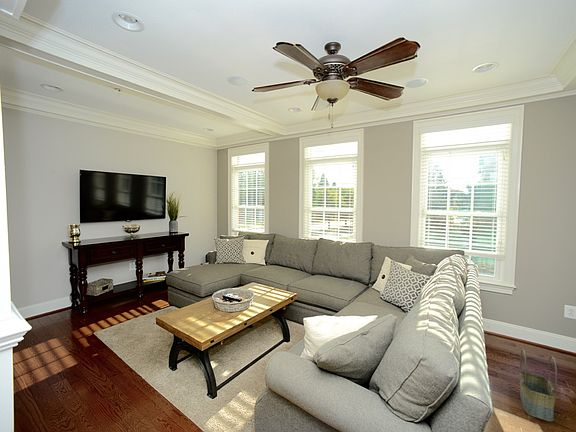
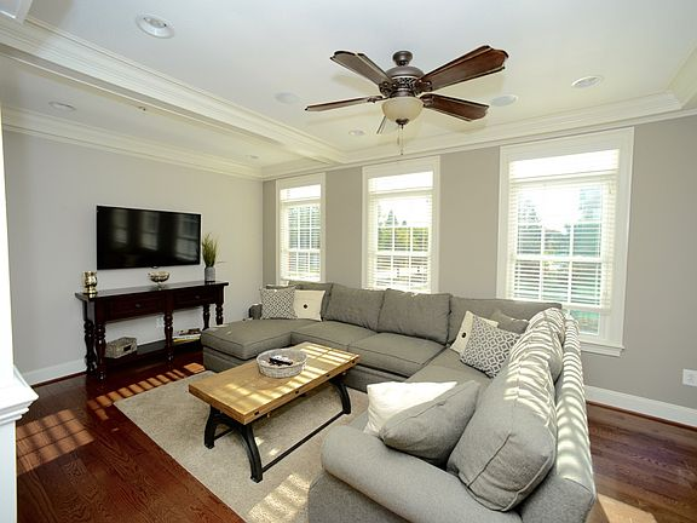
- basket [519,349,558,422]
